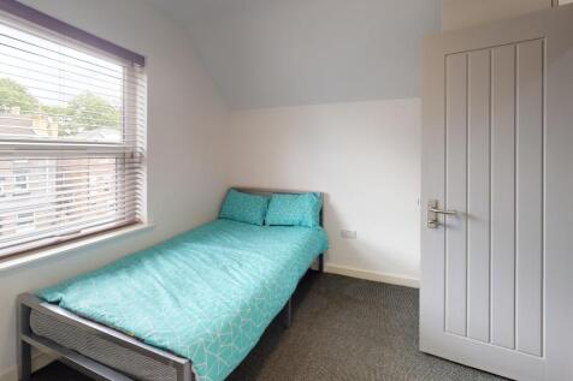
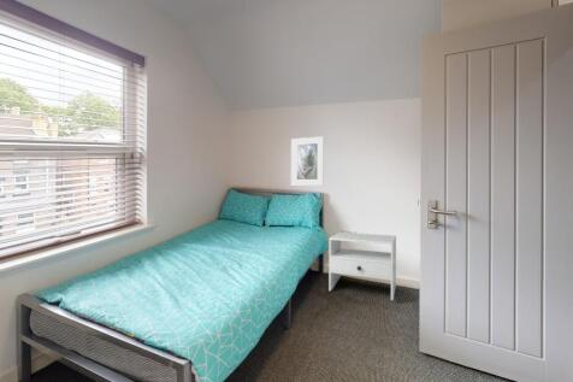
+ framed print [290,135,325,187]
+ nightstand [327,231,397,301]
